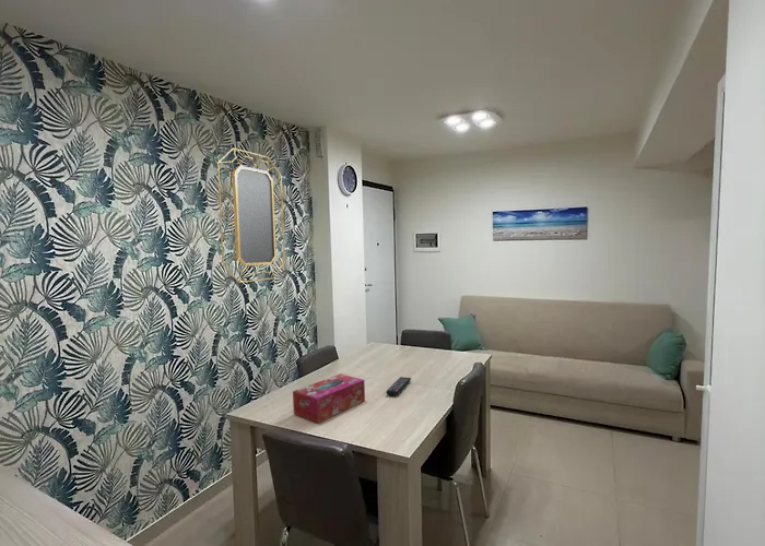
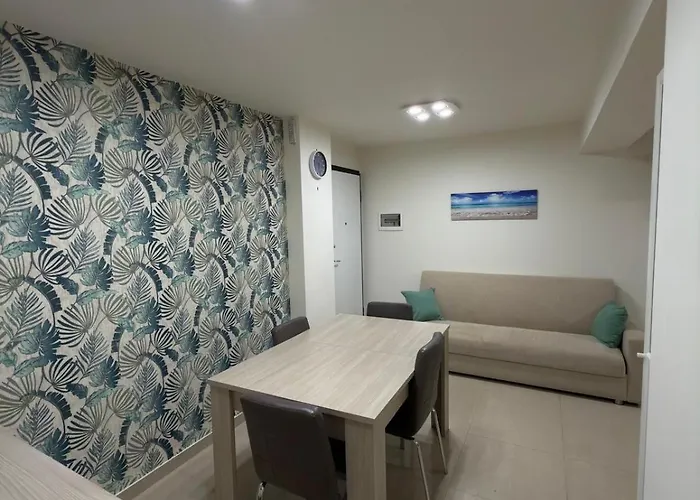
- tissue box [292,372,366,424]
- home mirror [216,146,286,284]
- remote control [386,376,412,397]
